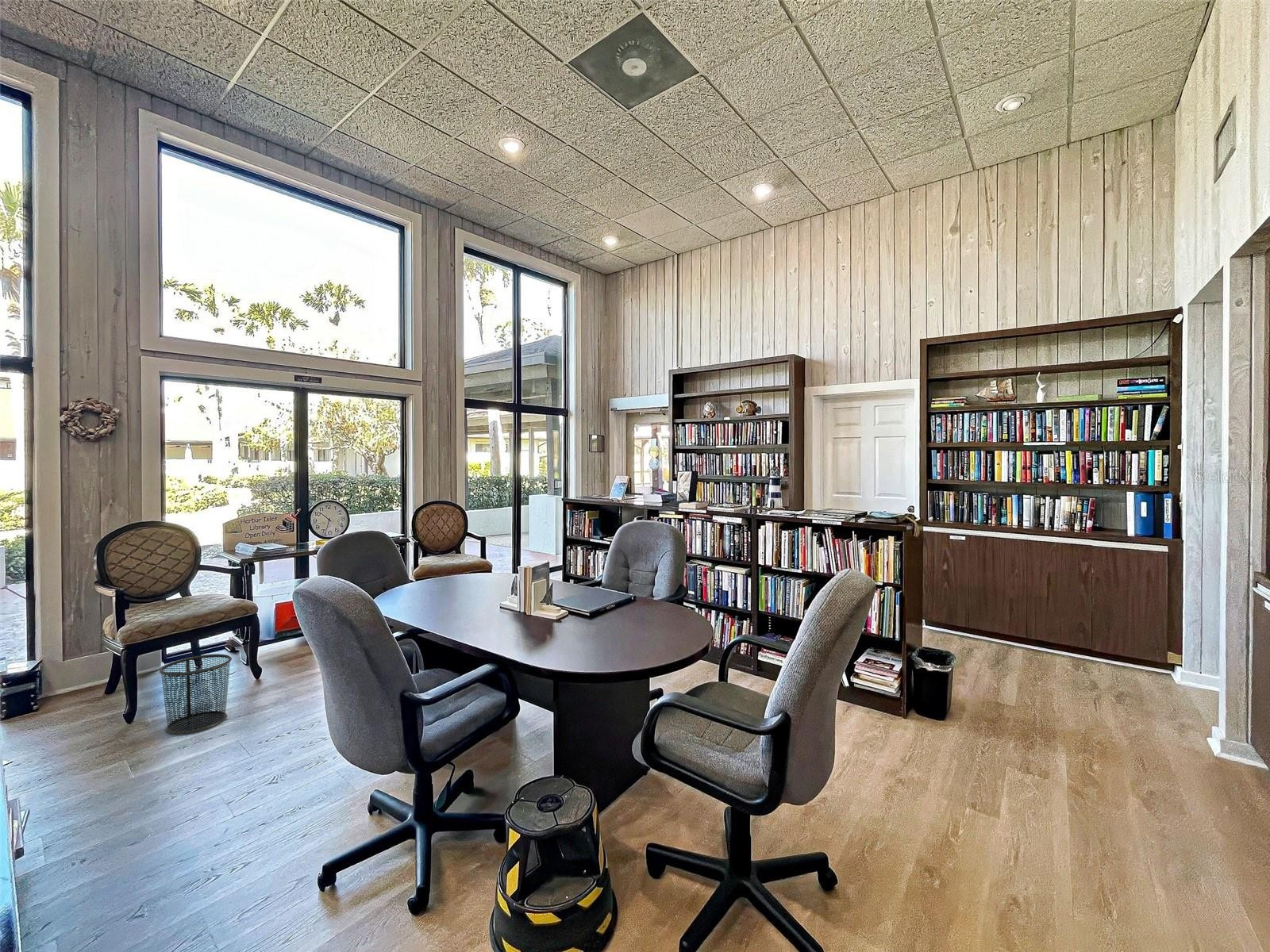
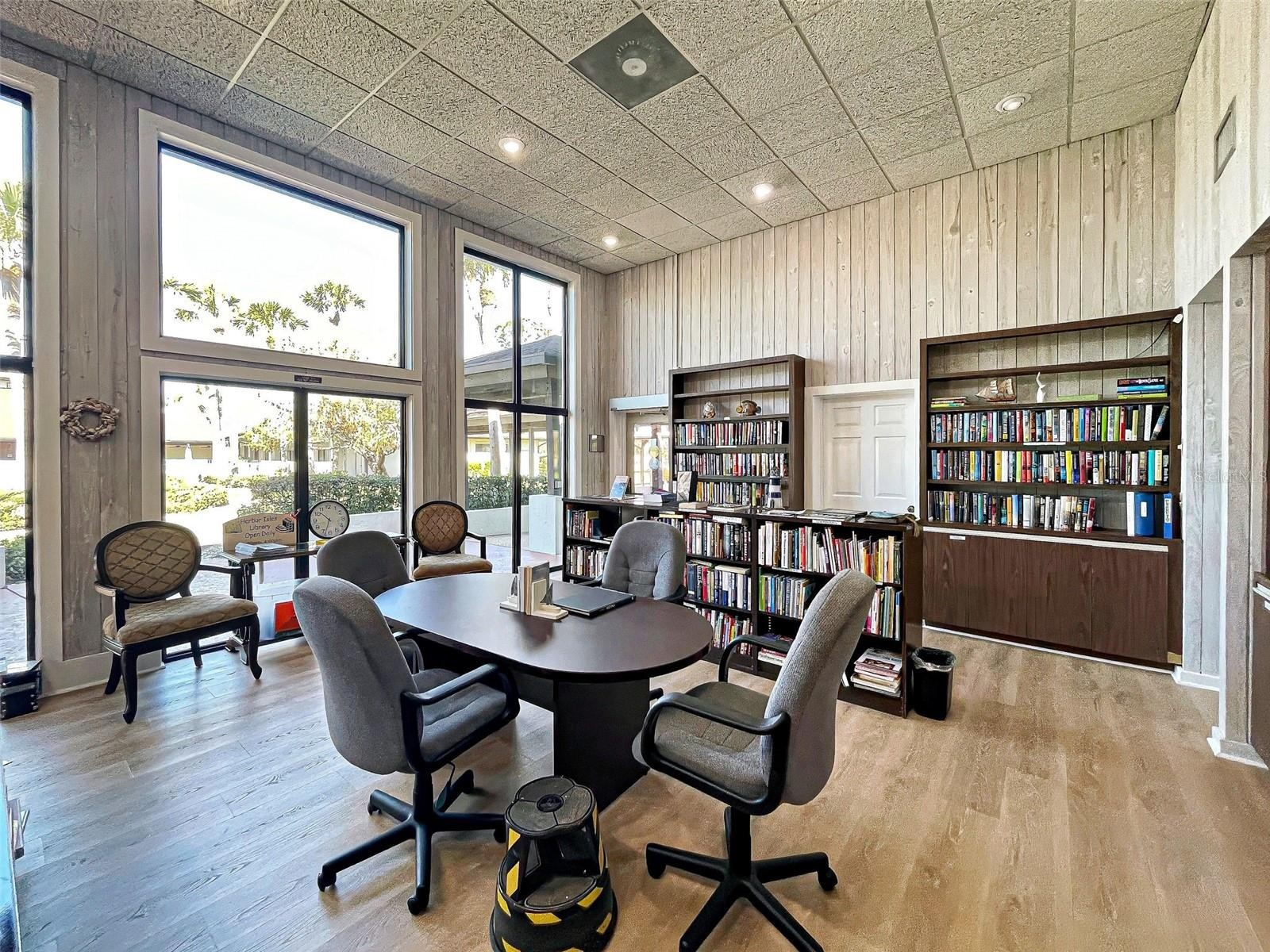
- waste bin [159,654,233,735]
